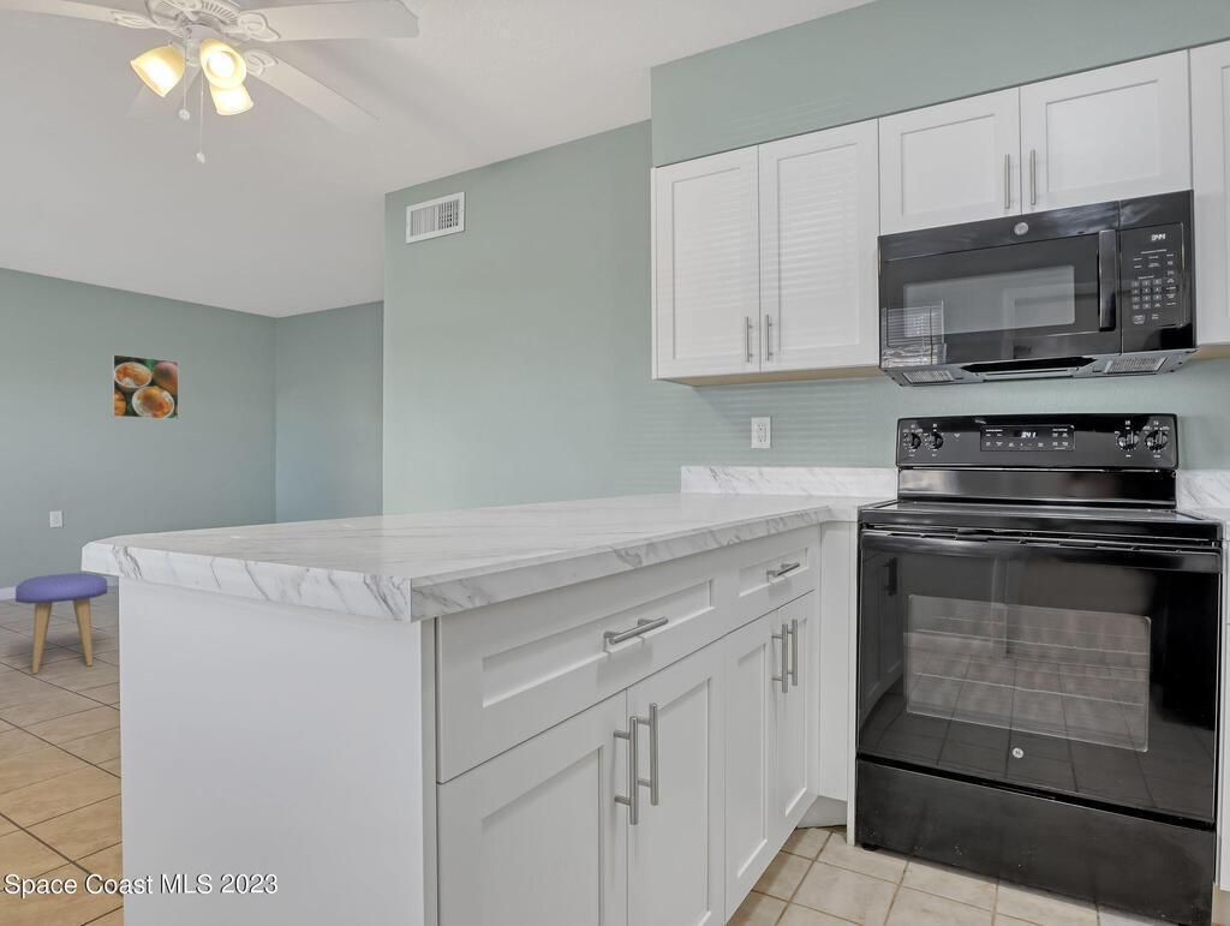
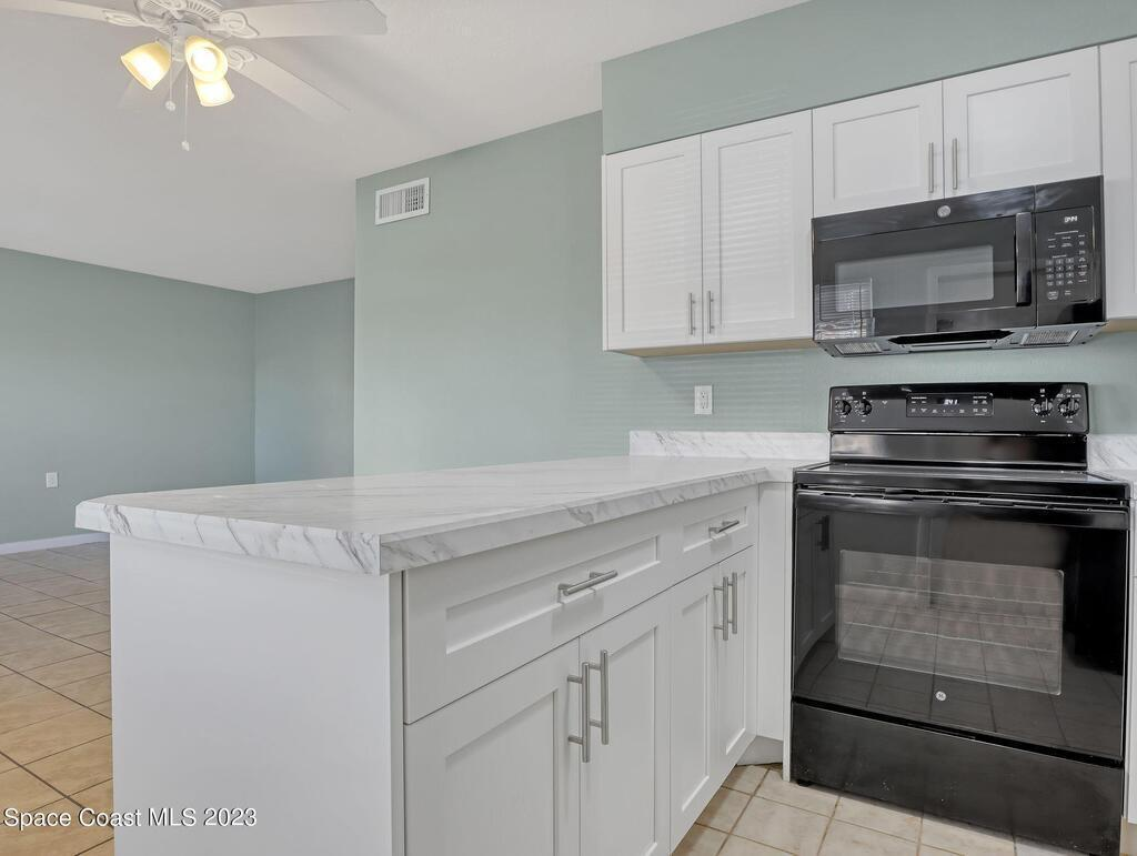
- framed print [111,353,180,420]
- stool [14,572,108,675]
